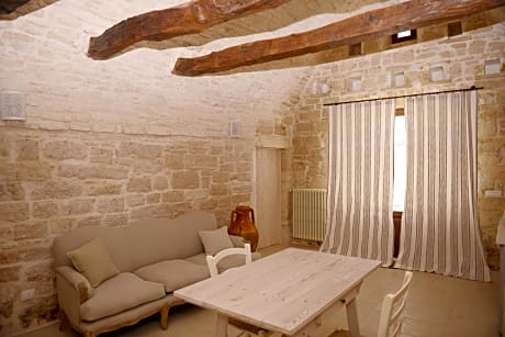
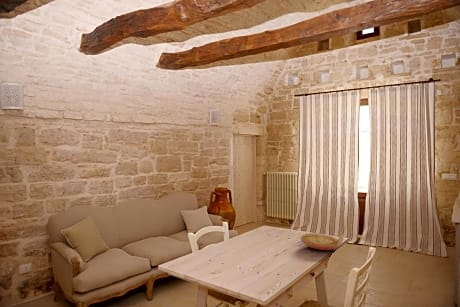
+ ceramic bowl [299,232,344,251]
